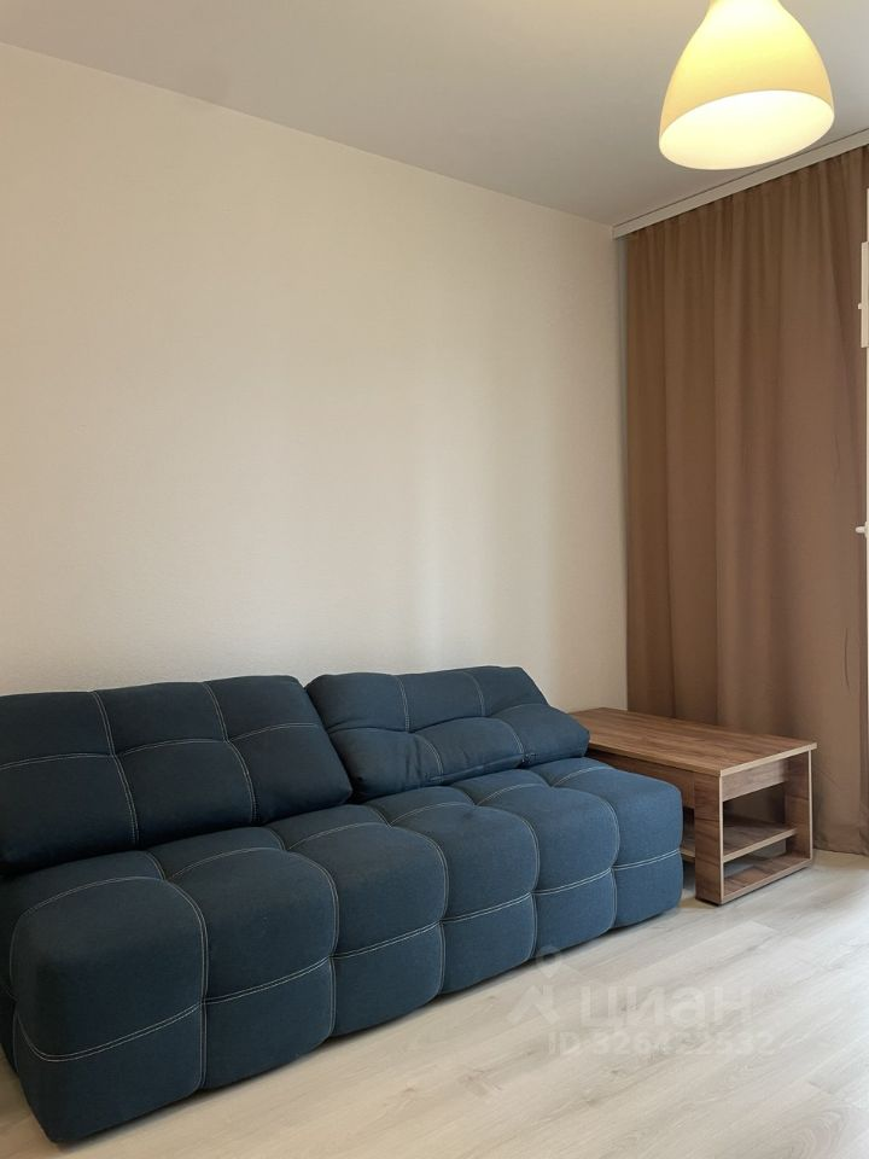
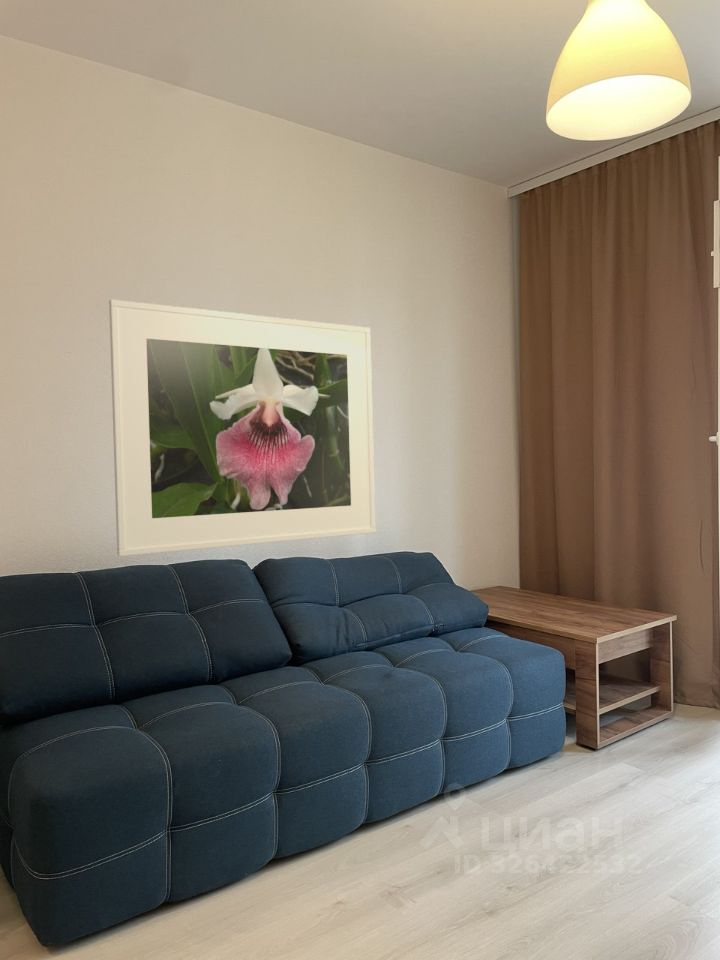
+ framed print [108,298,376,557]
